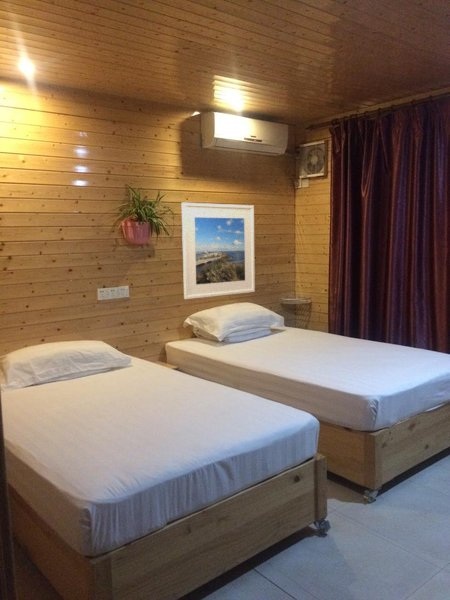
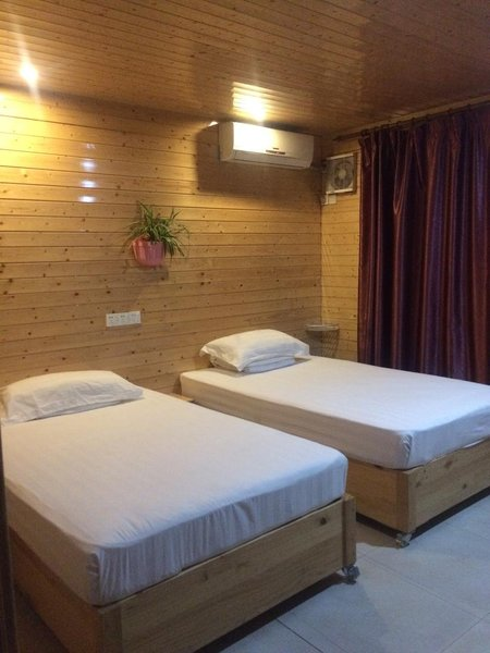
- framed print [181,202,256,300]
